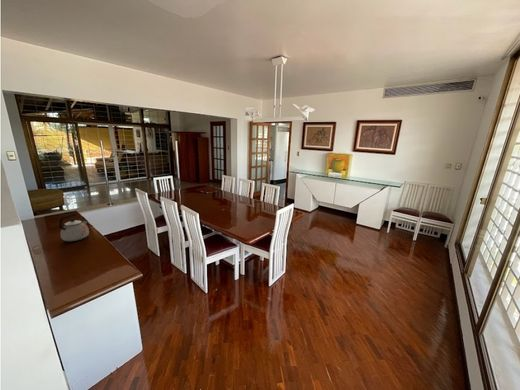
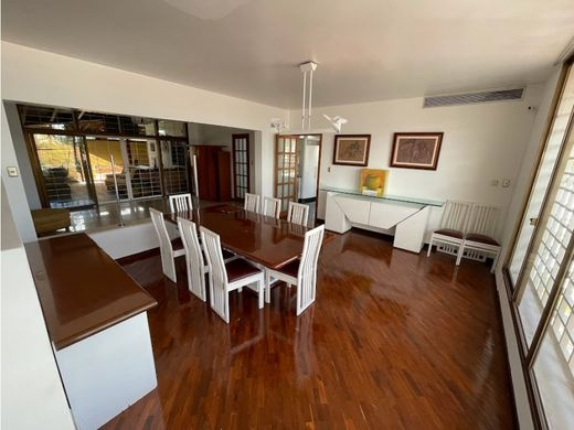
- kettle [58,213,90,242]
